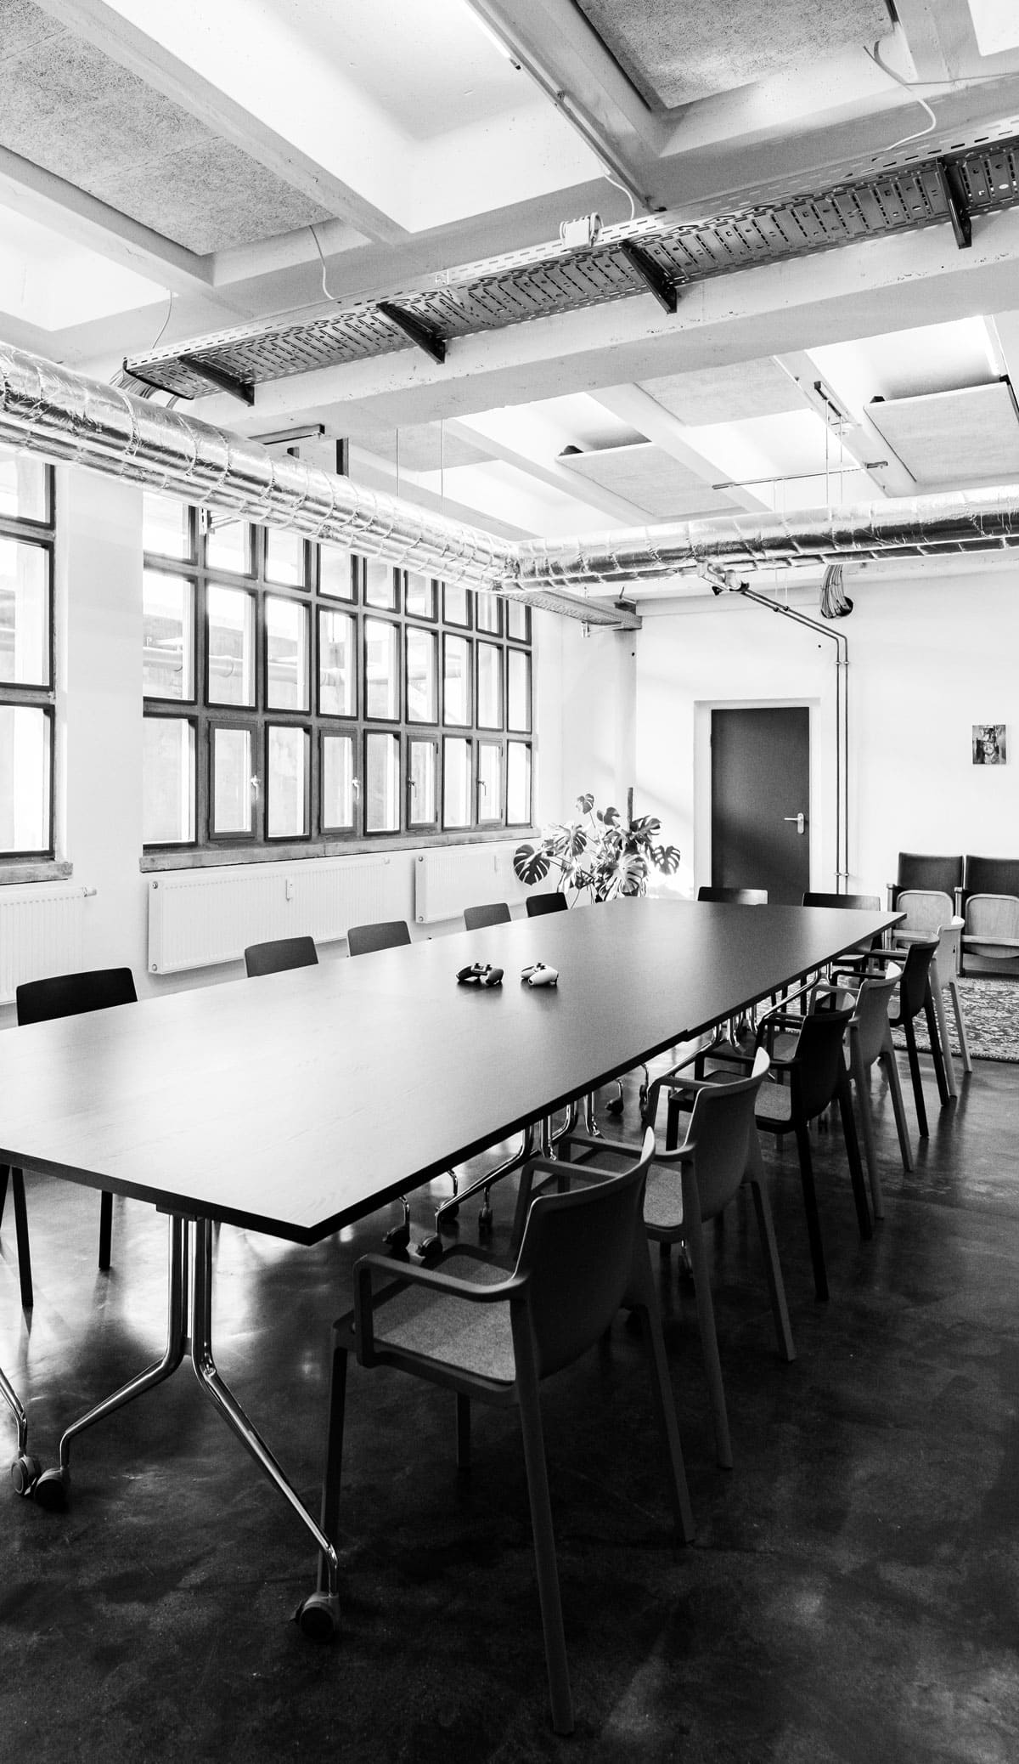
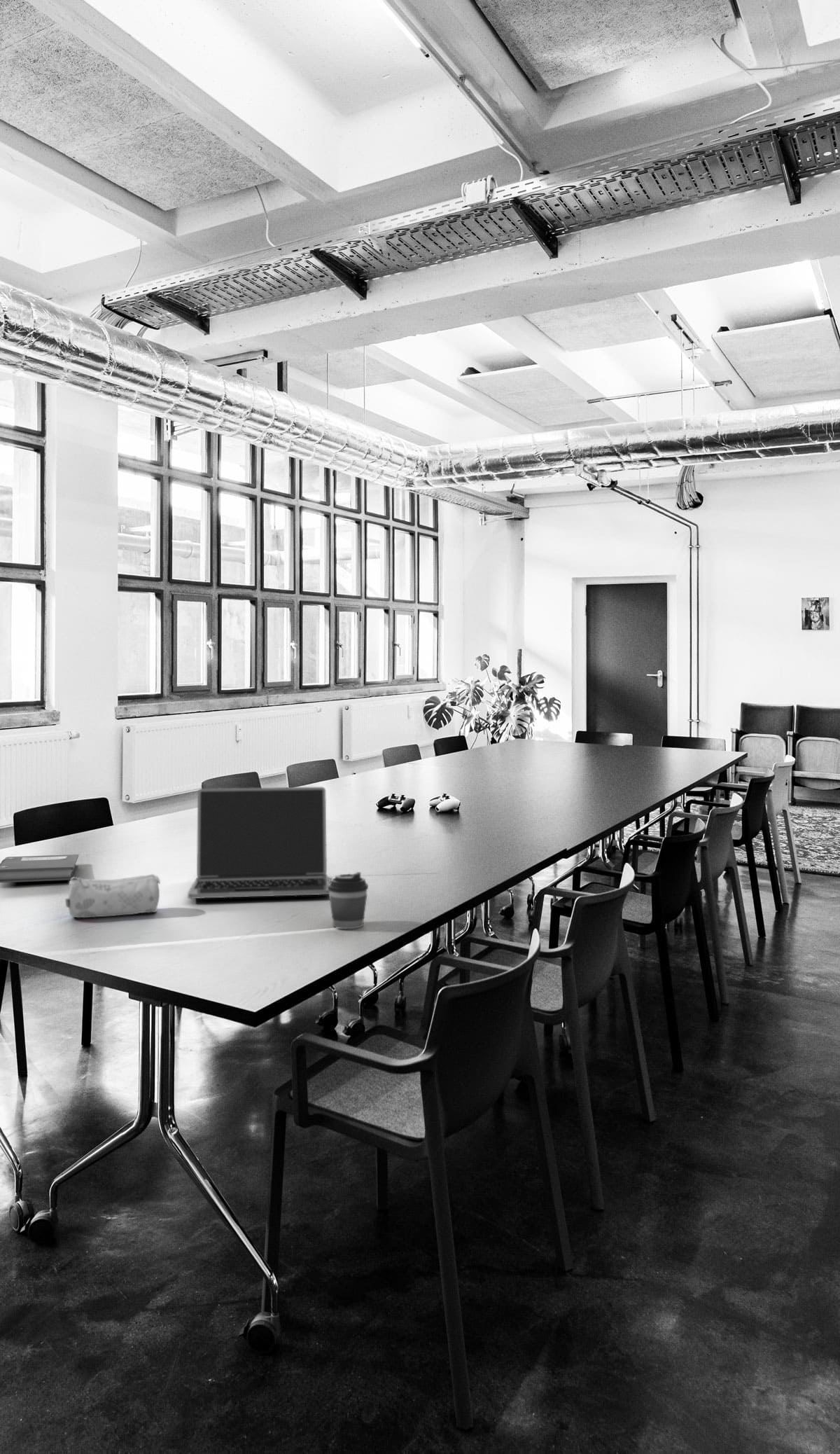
+ pencil case [65,873,161,918]
+ coffee cup [328,871,369,929]
+ notebook [0,854,79,883]
+ laptop [187,787,330,899]
